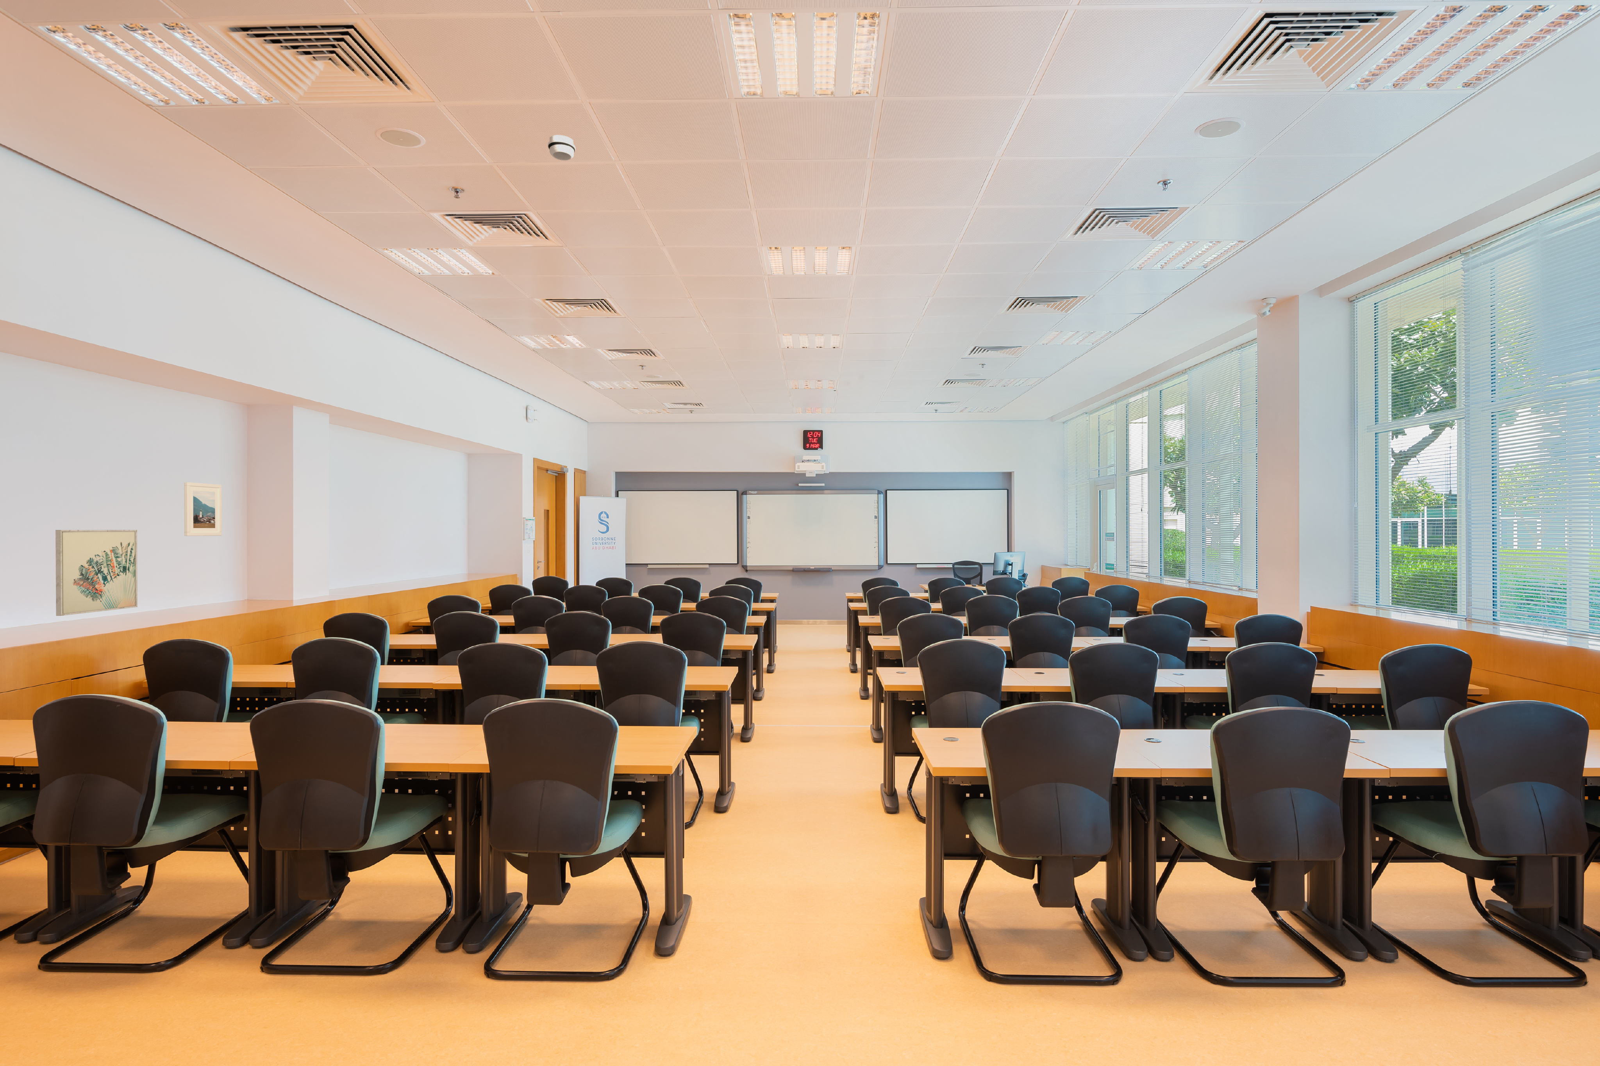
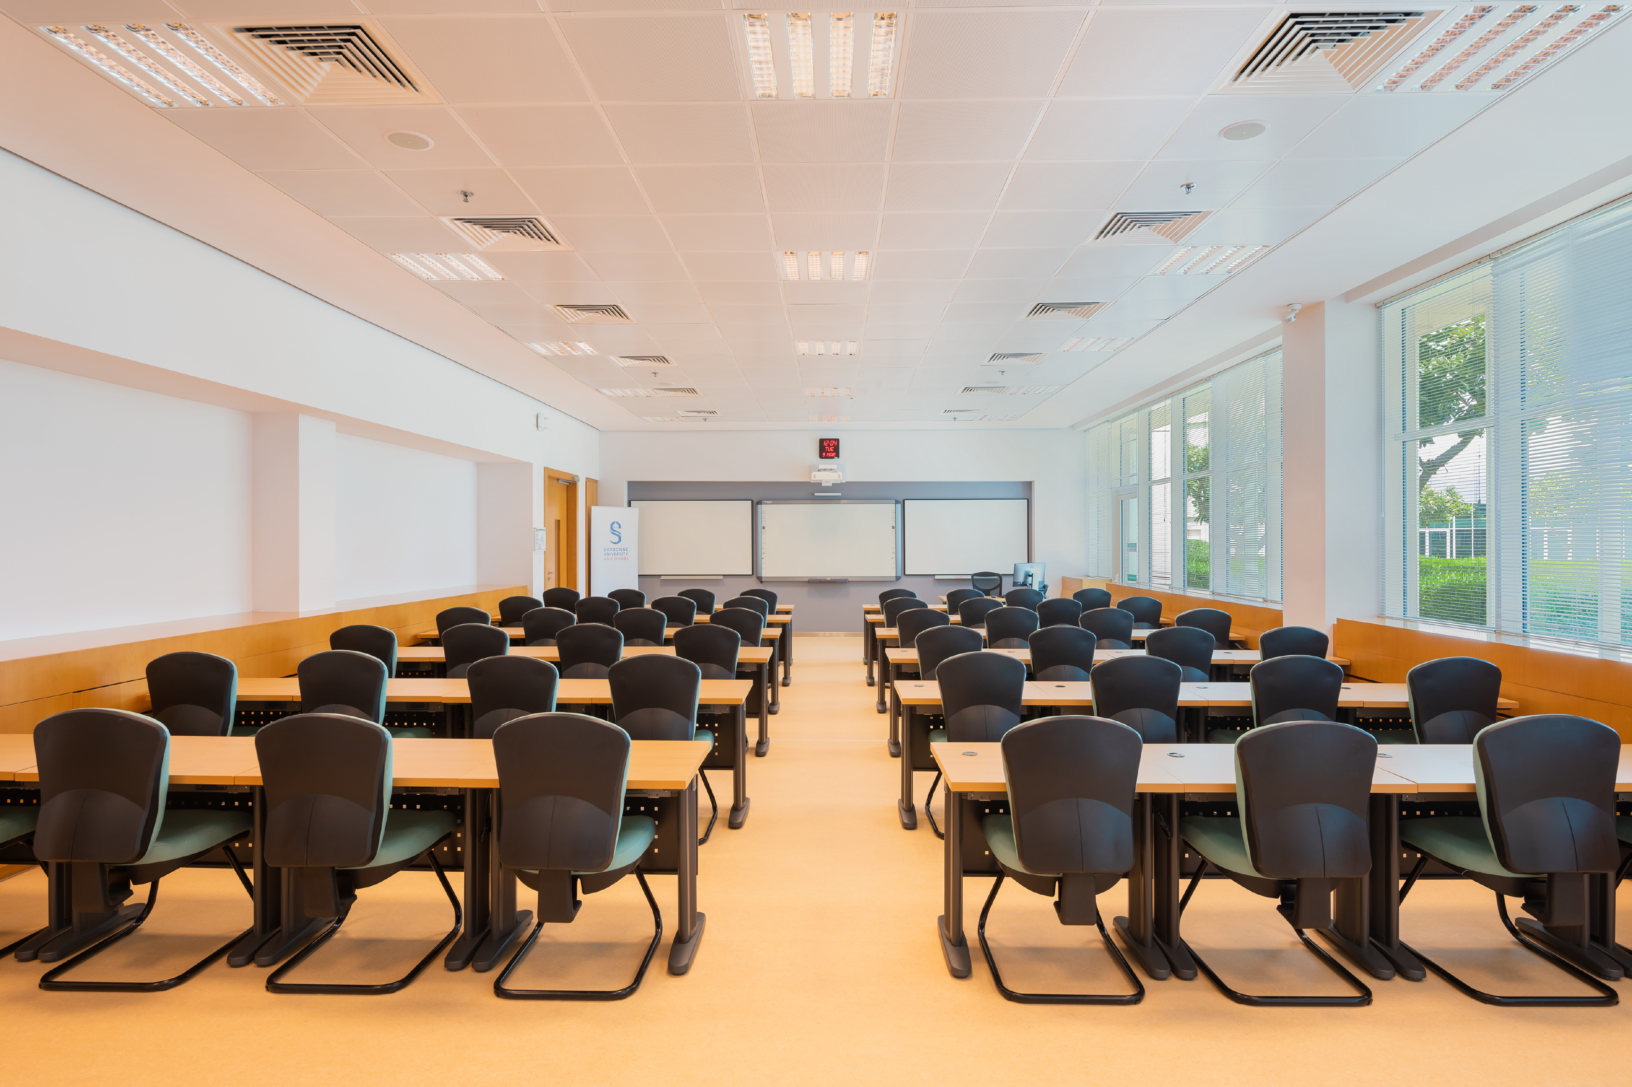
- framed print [184,482,222,537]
- smoke detector [547,134,576,161]
- wall art [55,529,138,616]
